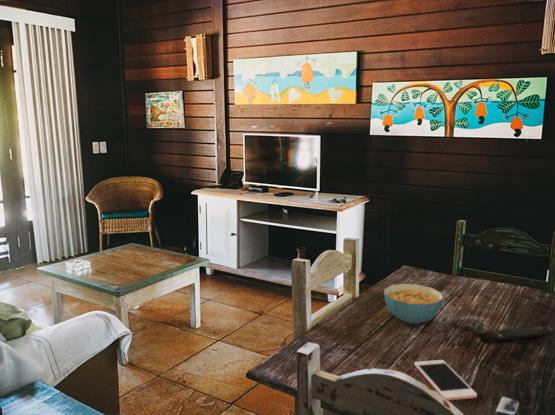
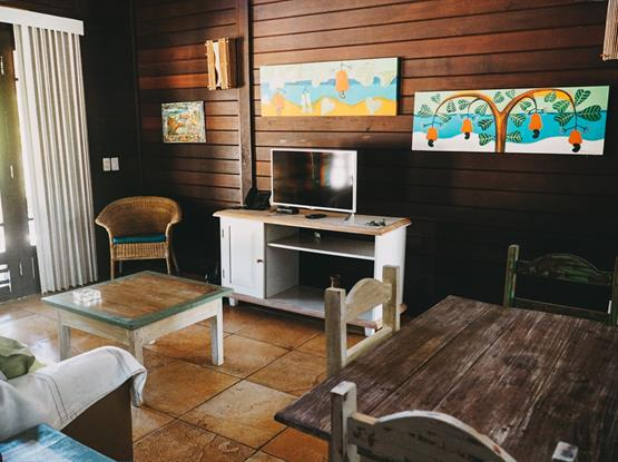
- cereal bowl [383,283,445,325]
- cell phone [413,359,478,401]
- remote control [476,325,554,343]
